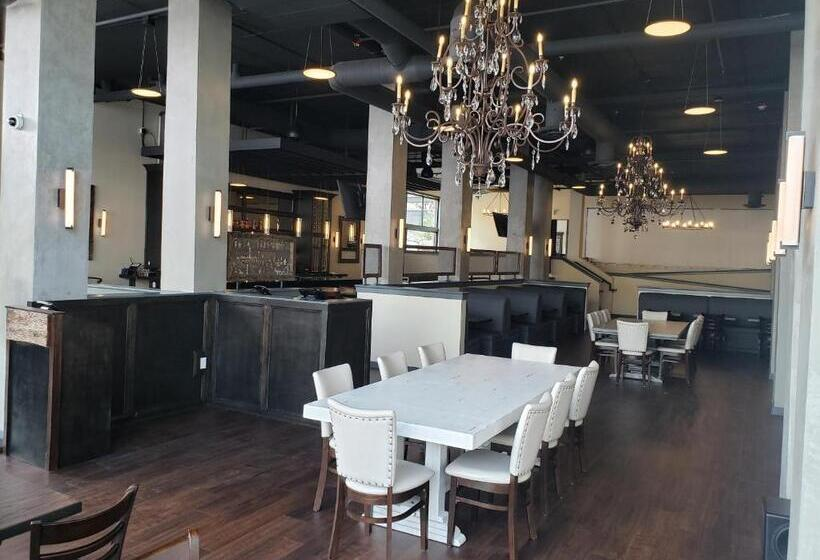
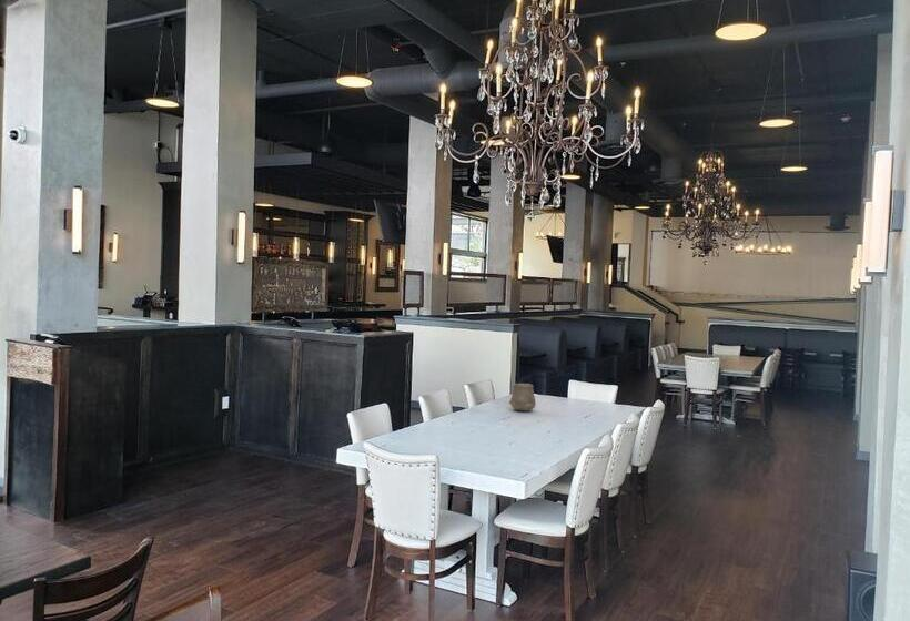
+ ceramic cup [508,383,537,413]
